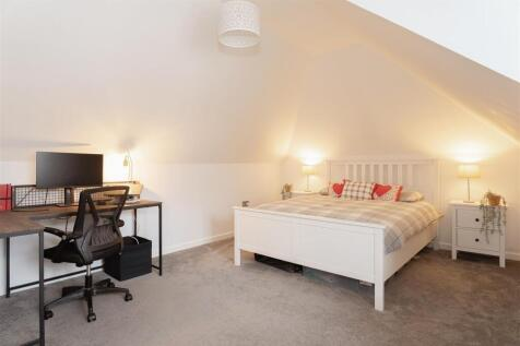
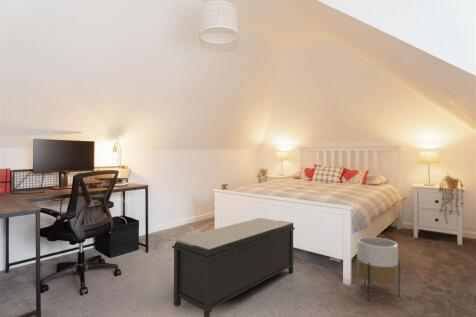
+ planter [356,236,401,301]
+ bench [171,217,296,317]
